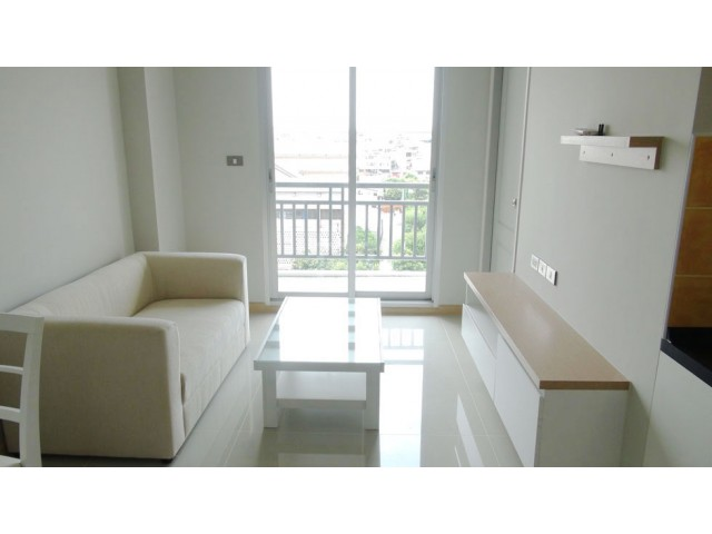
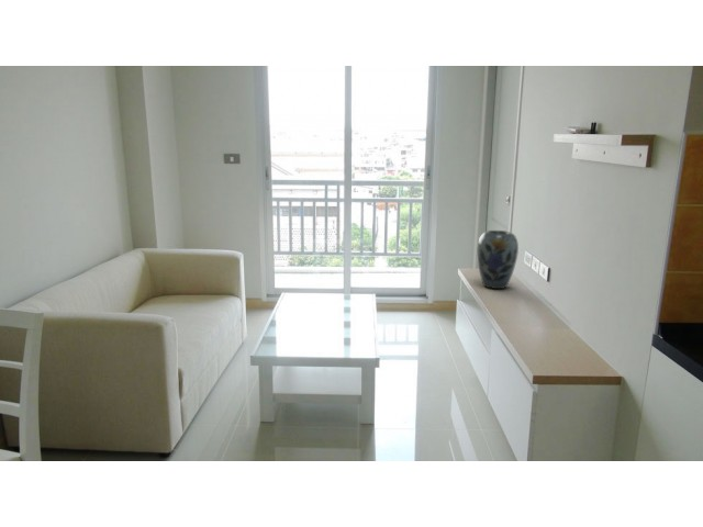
+ vase [476,229,520,290]
